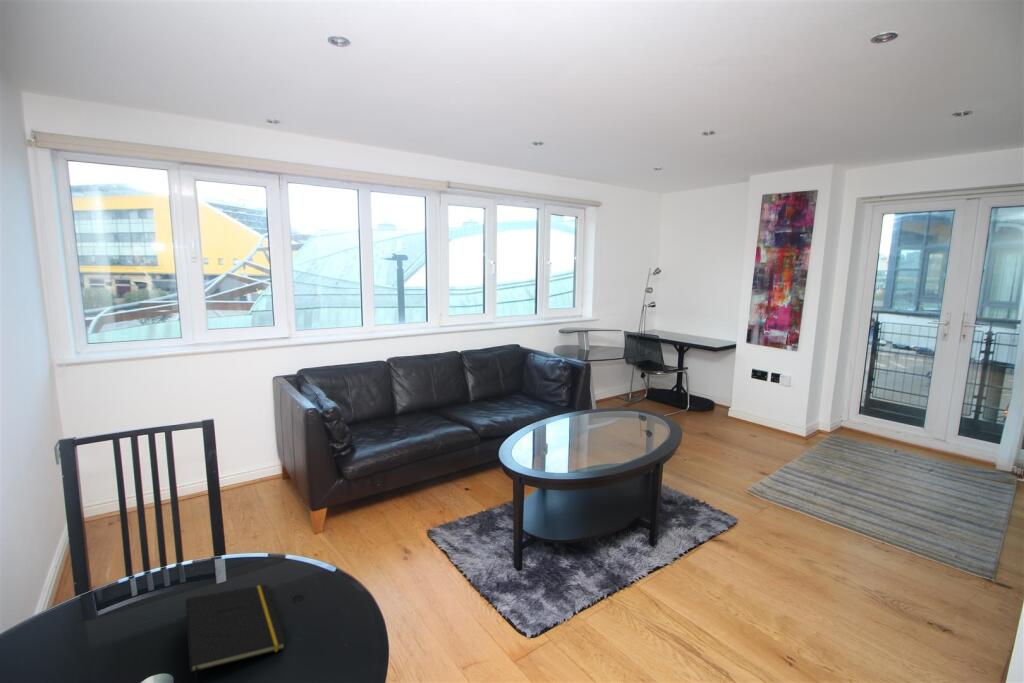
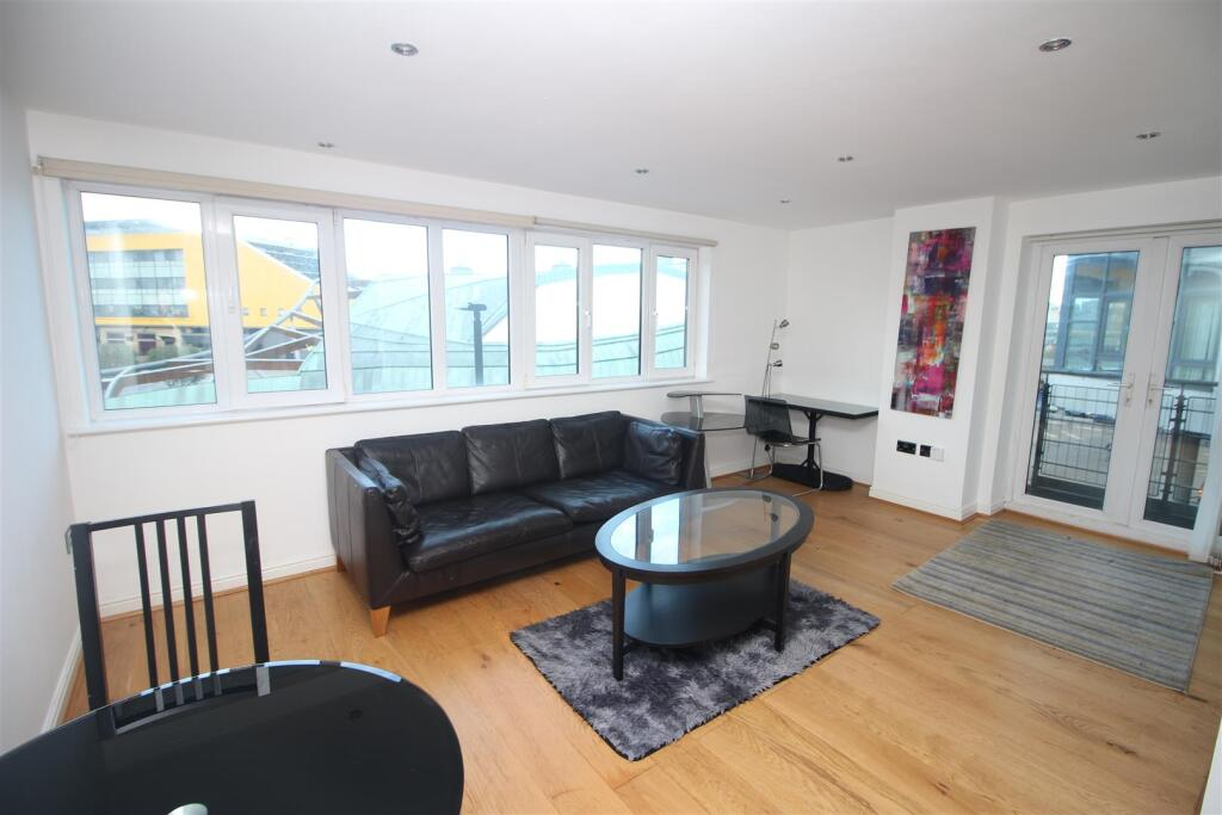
- notepad [185,584,286,683]
